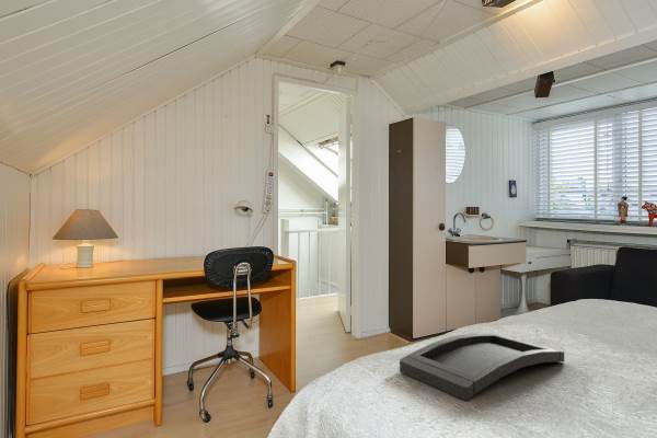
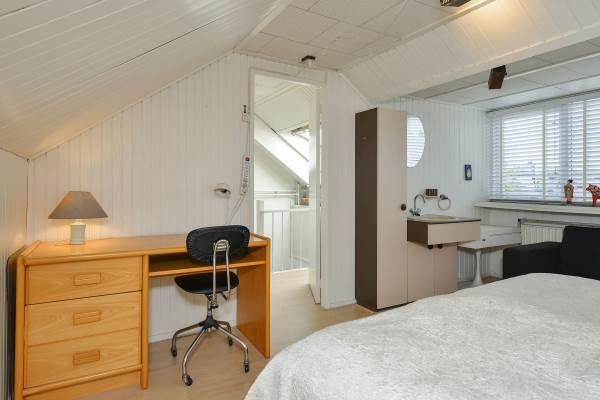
- tray [399,332,565,402]
